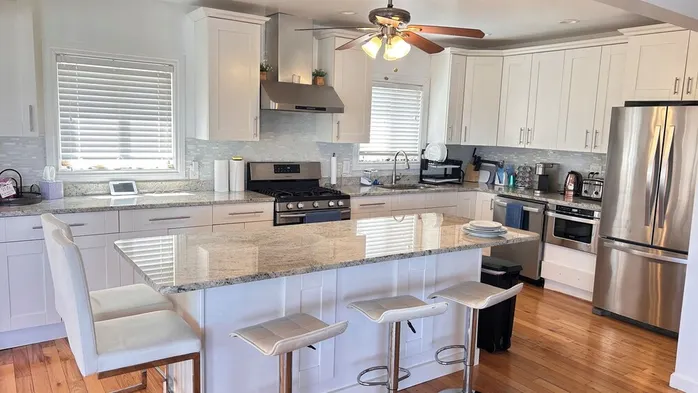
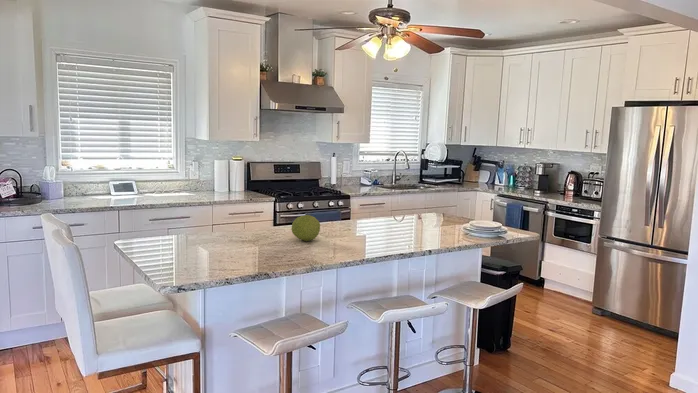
+ fruit [290,214,321,242]
